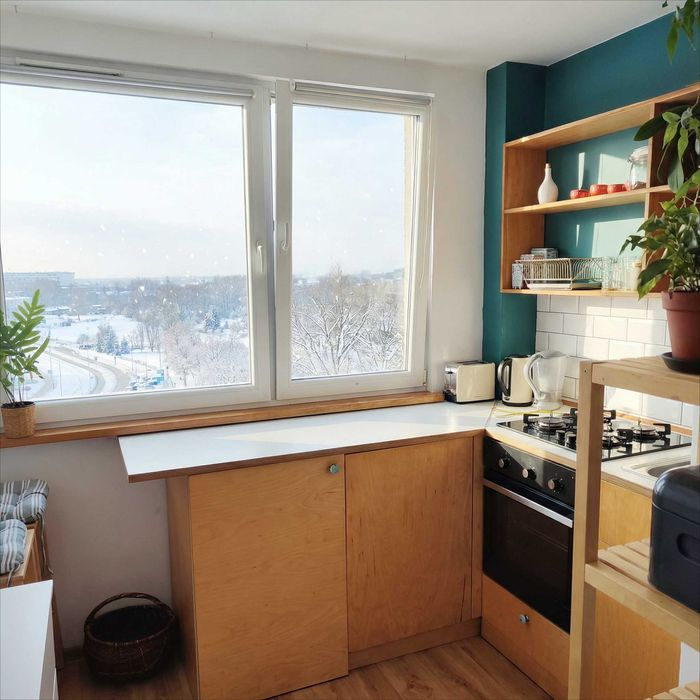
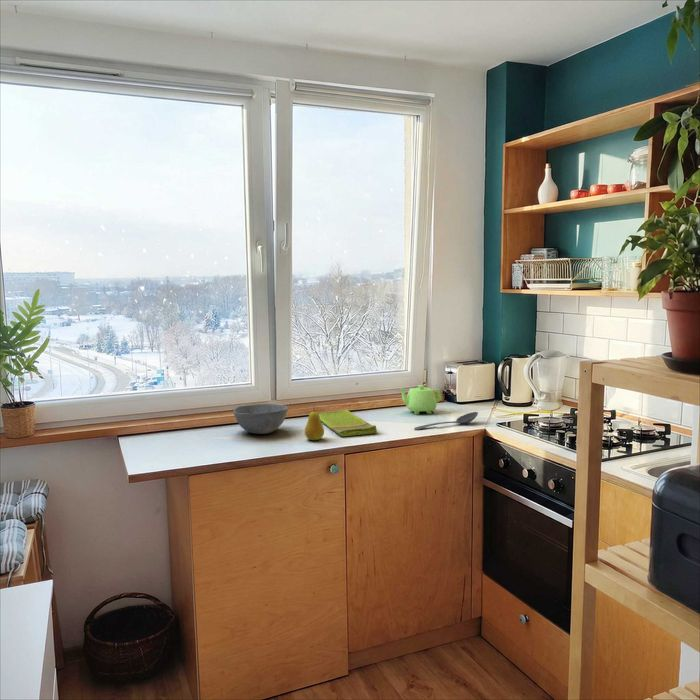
+ teapot [397,384,443,415]
+ stirrer [413,411,479,431]
+ bowl [233,403,289,435]
+ dish towel [318,408,378,437]
+ fruit [304,407,325,441]
